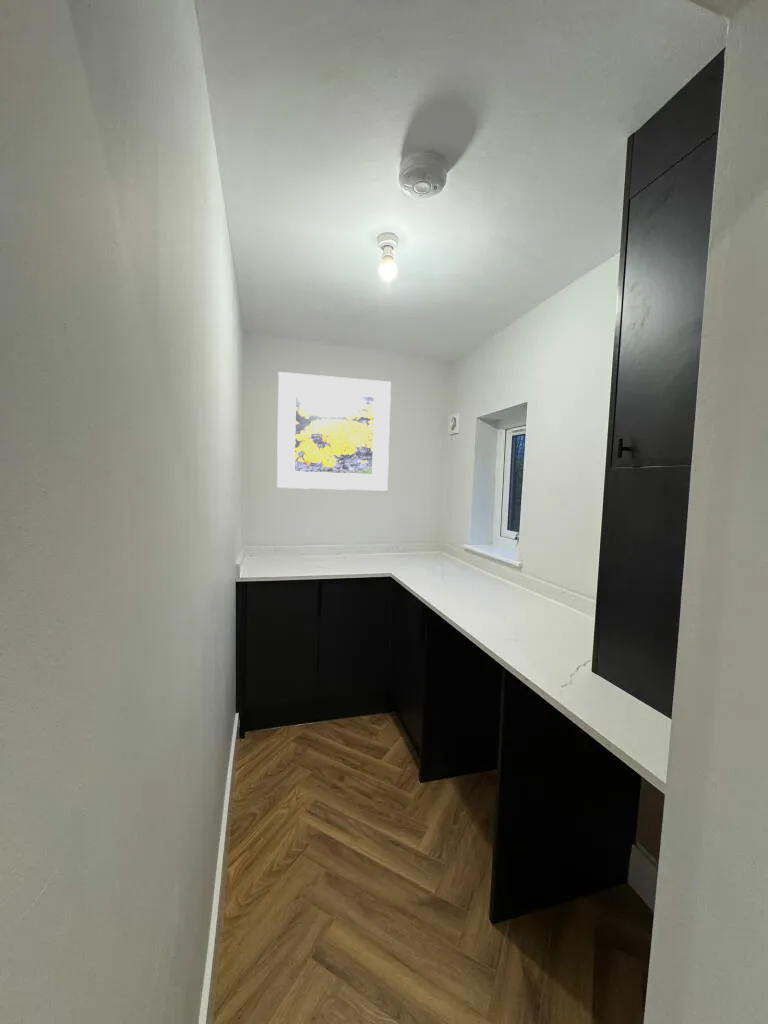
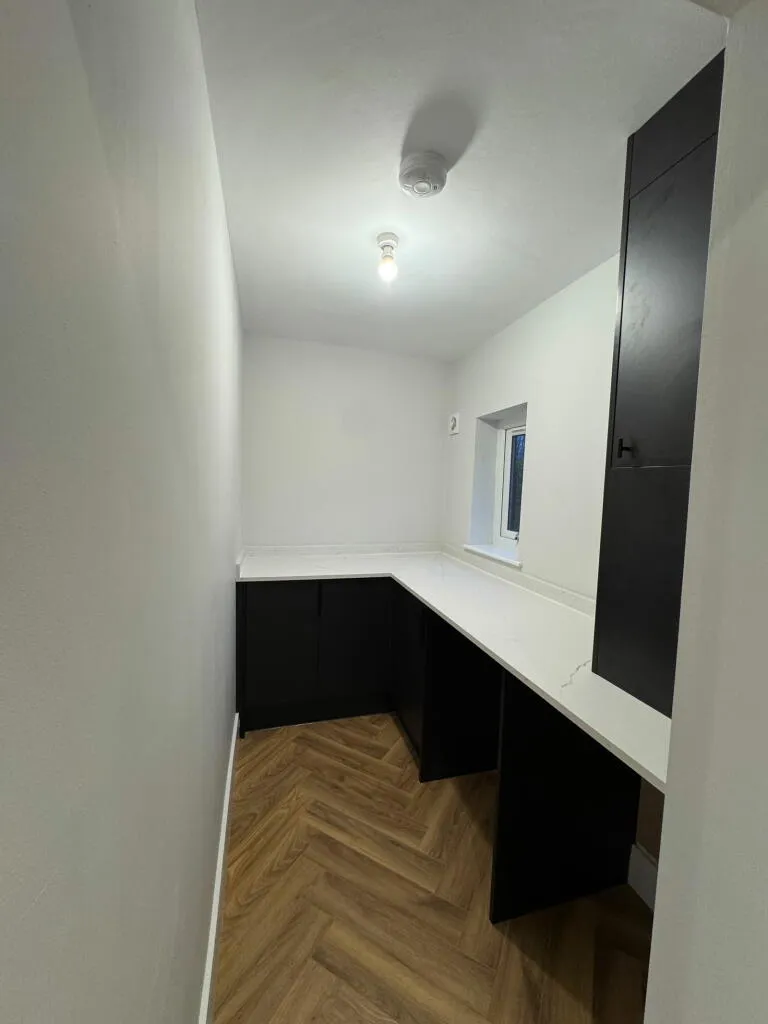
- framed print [276,371,392,492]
